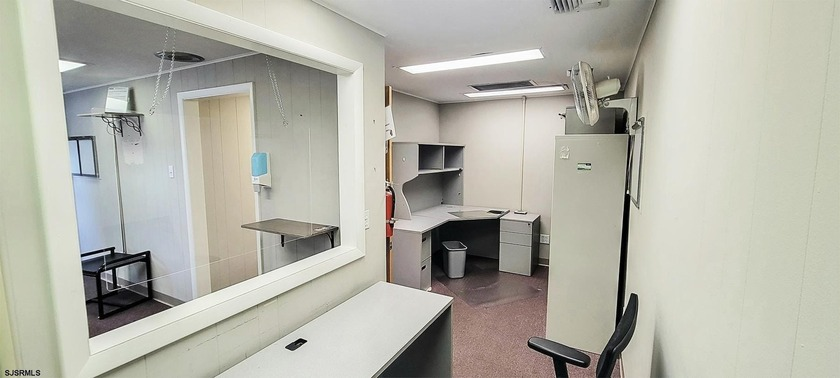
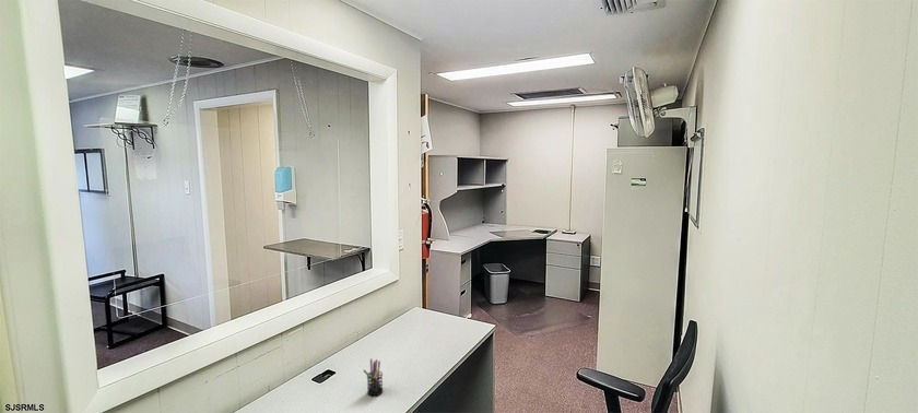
+ pen holder [362,357,384,398]
